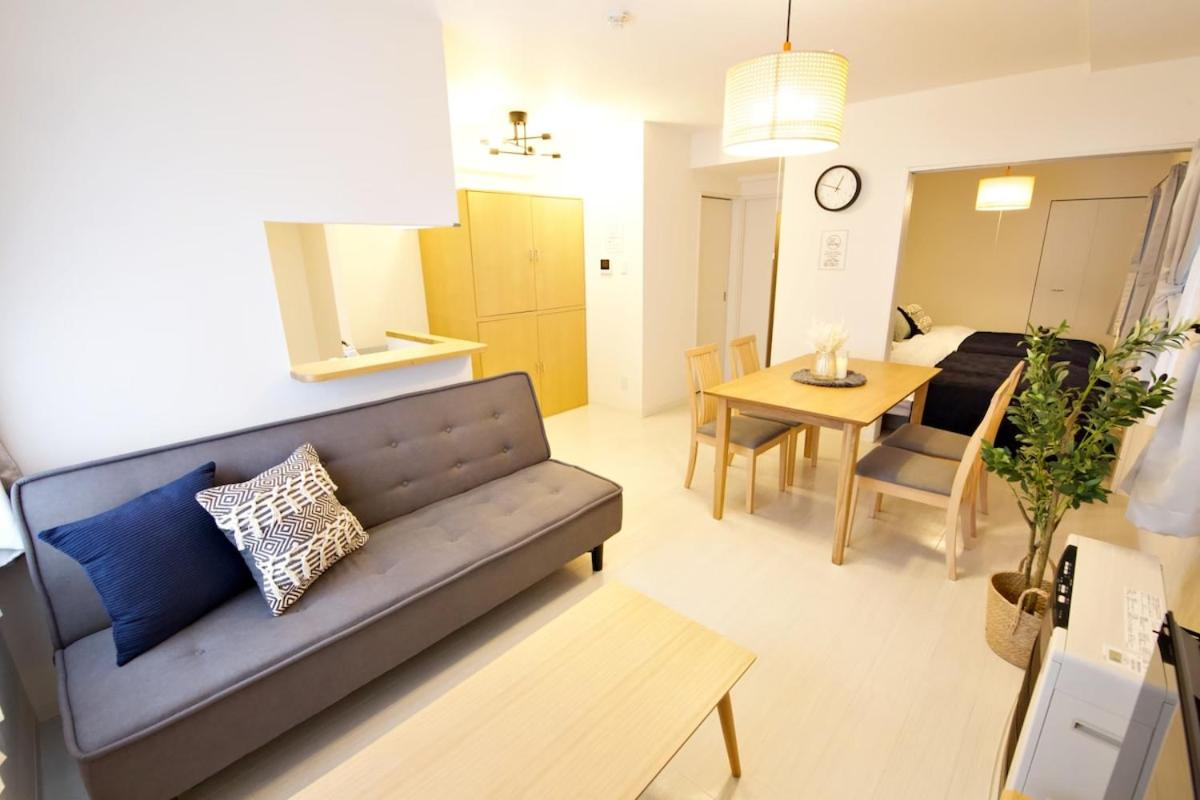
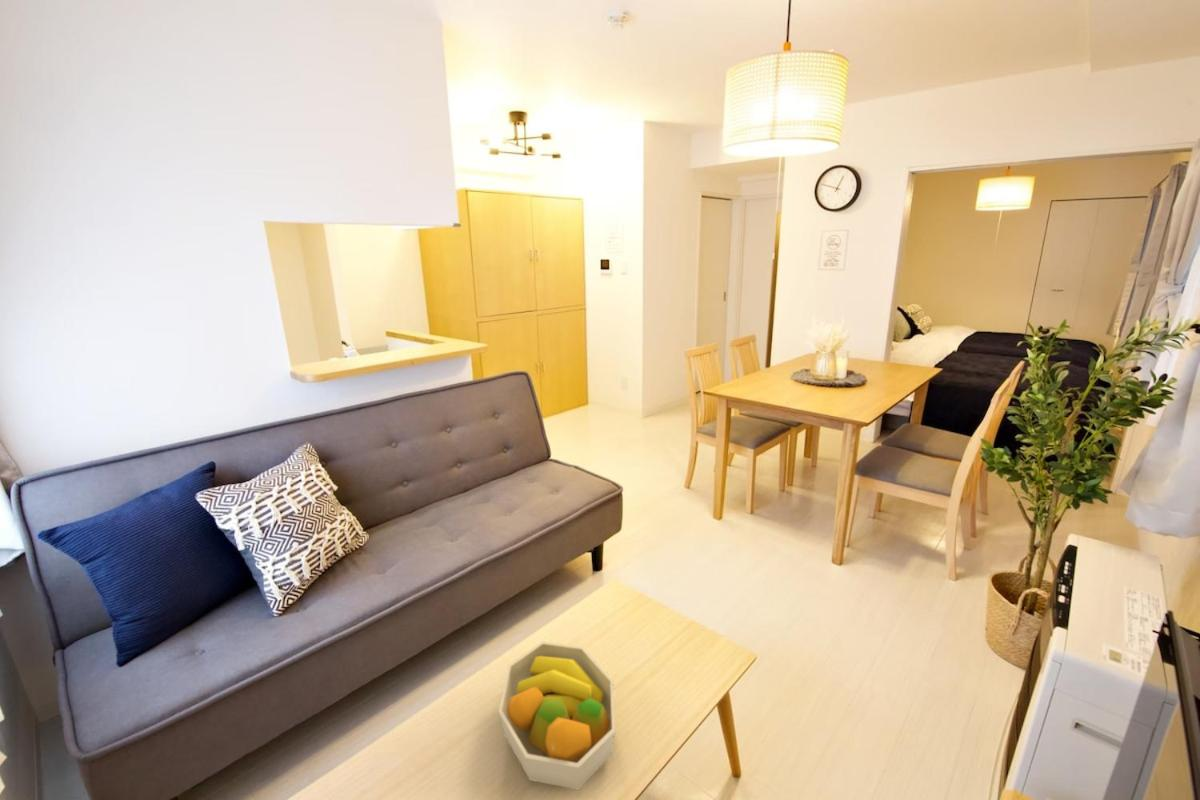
+ fruit bowl [498,640,616,791]
